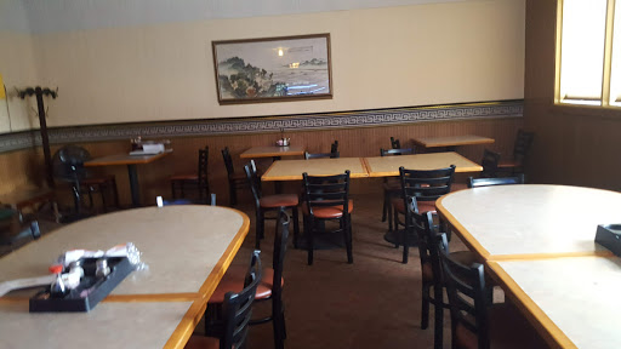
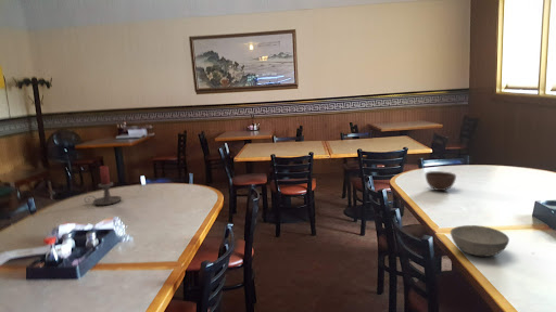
+ candle holder [84,165,123,206]
+ bowl [450,224,510,257]
+ bowl [425,170,457,192]
